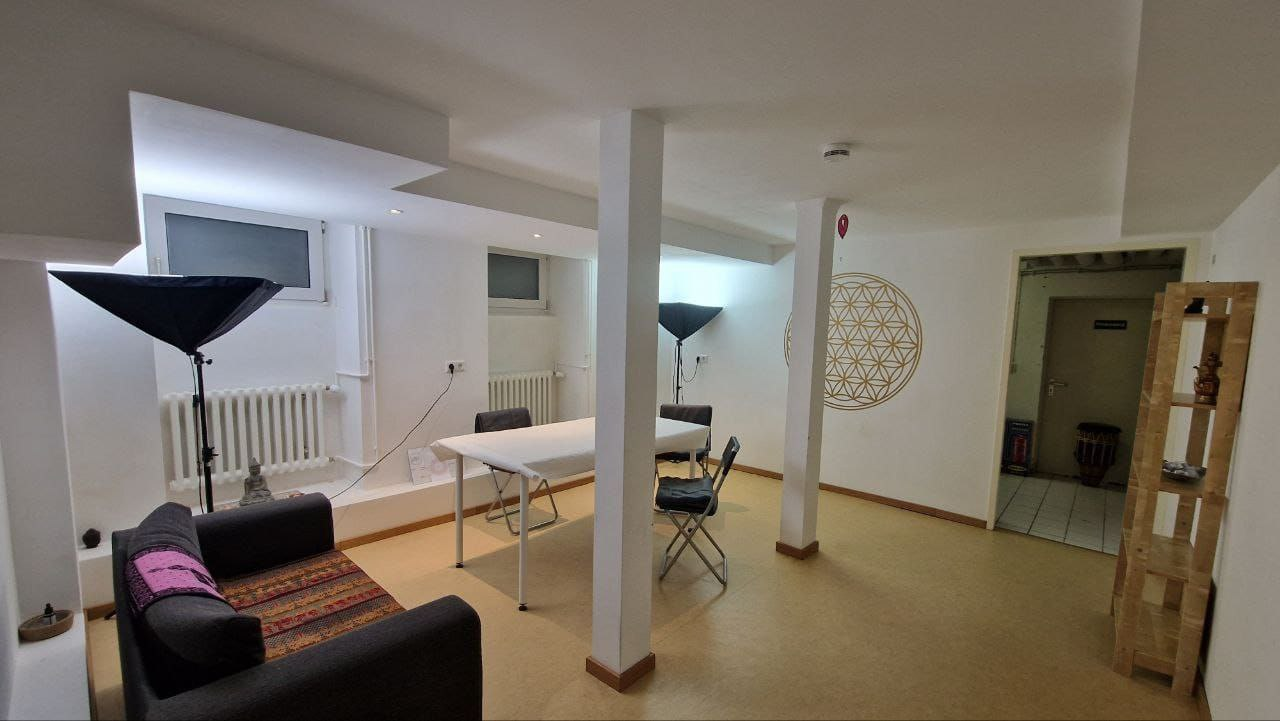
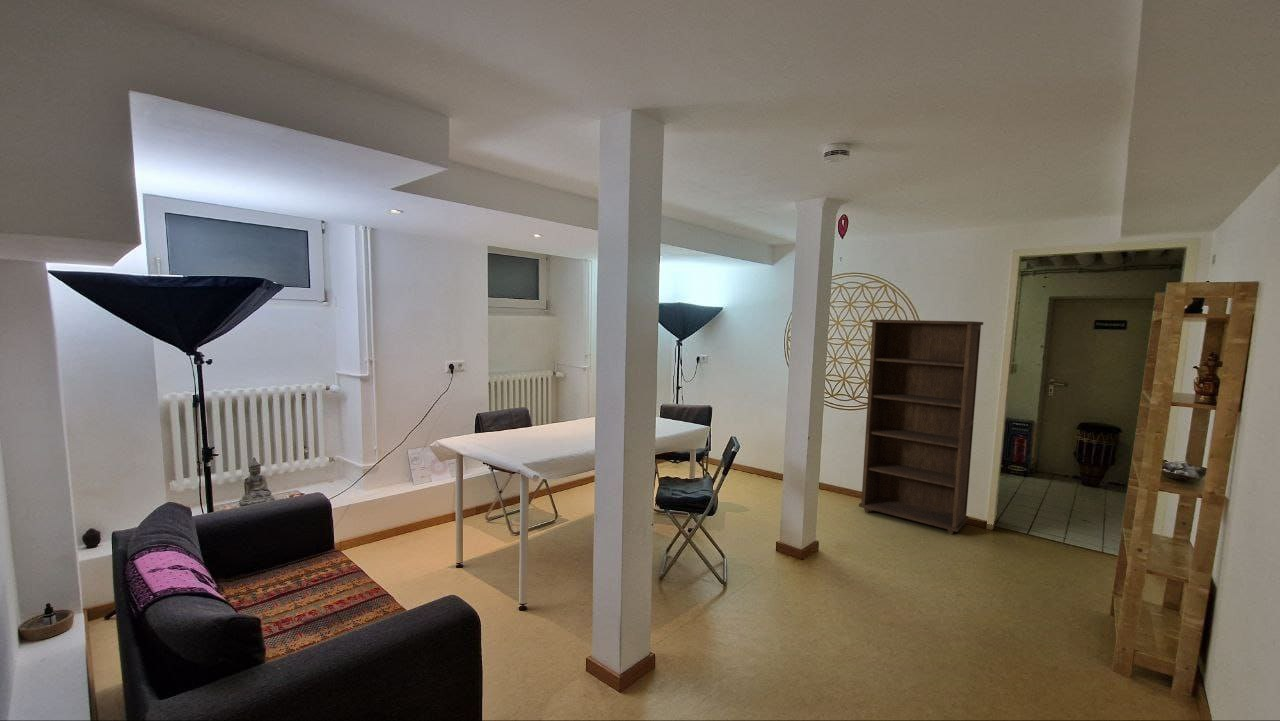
+ bookcase [858,318,984,535]
